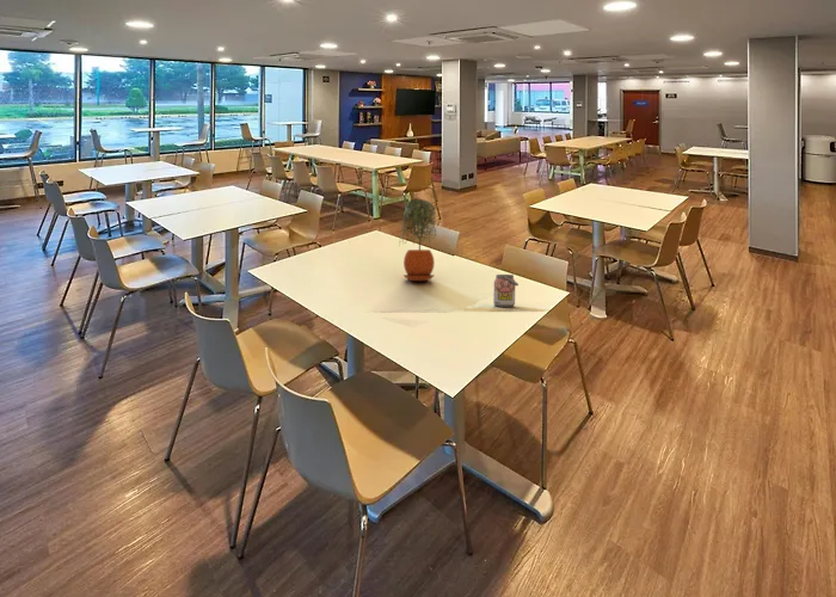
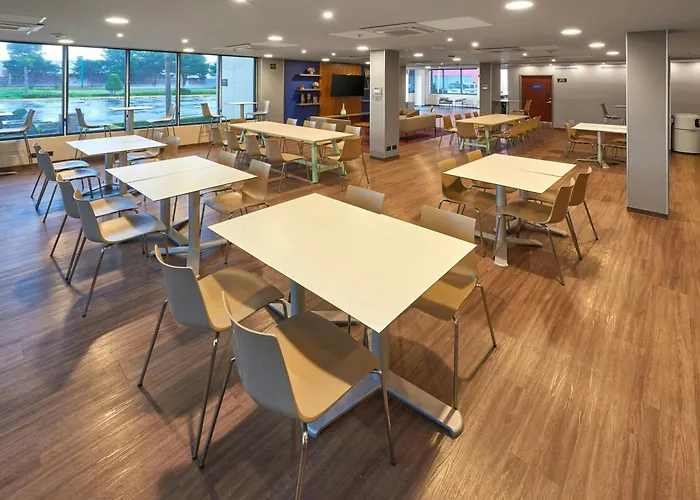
- potted plant [398,198,437,282]
- beverage can [492,273,520,308]
